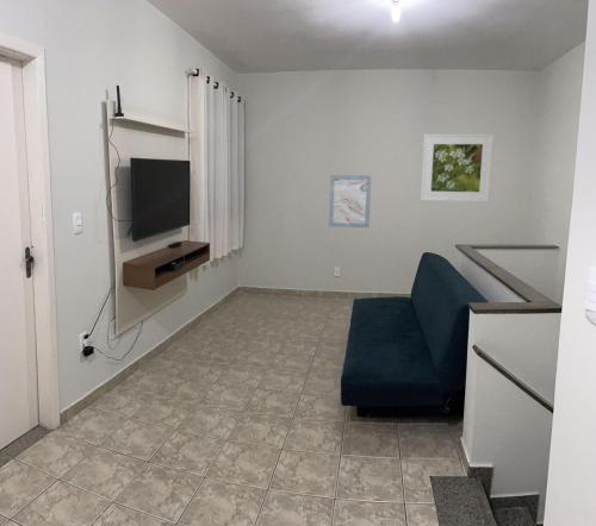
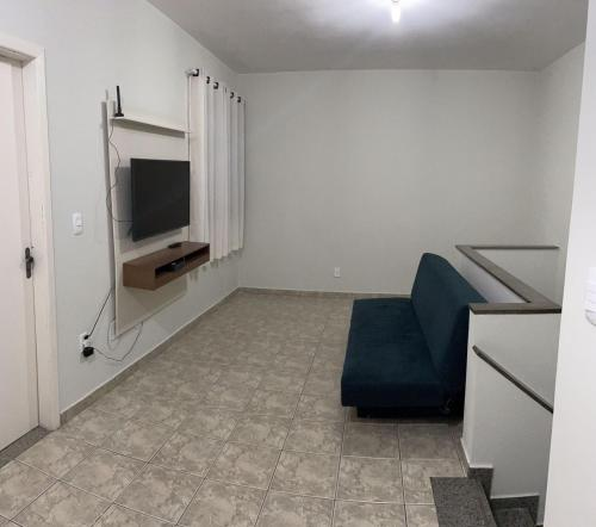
- wall art [328,174,372,228]
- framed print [420,133,495,203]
